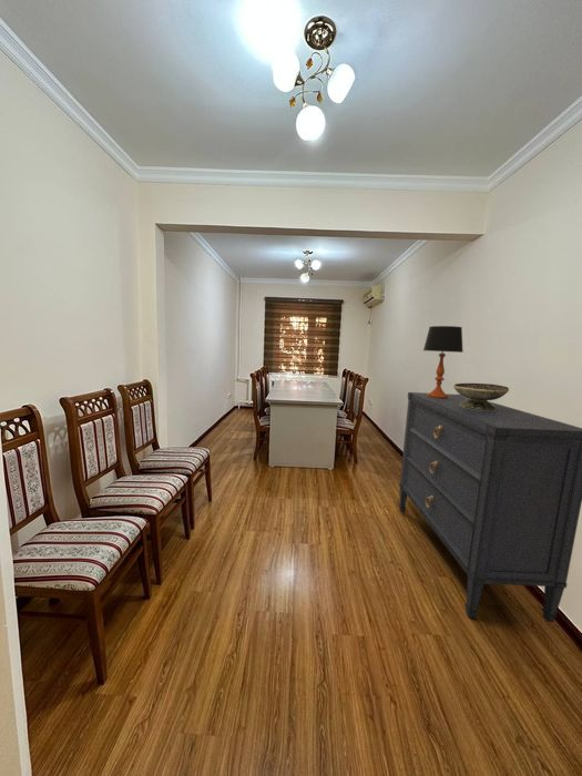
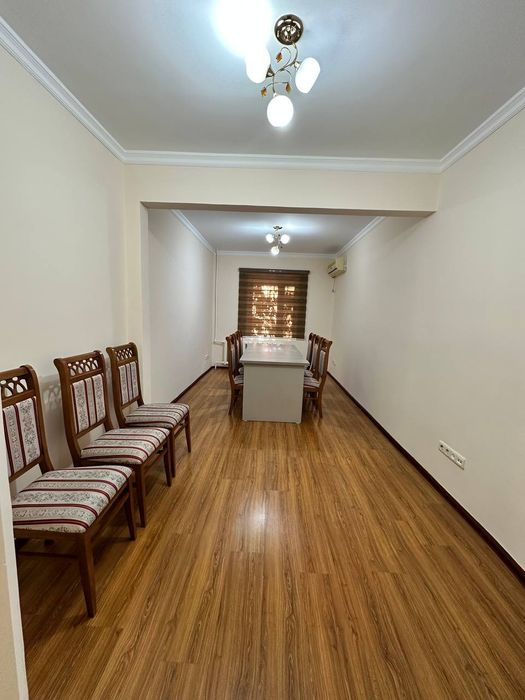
- table lamp [422,325,464,399]
- decorative bowl [452,382,510,410]
- dresser [398,391,582,623]
